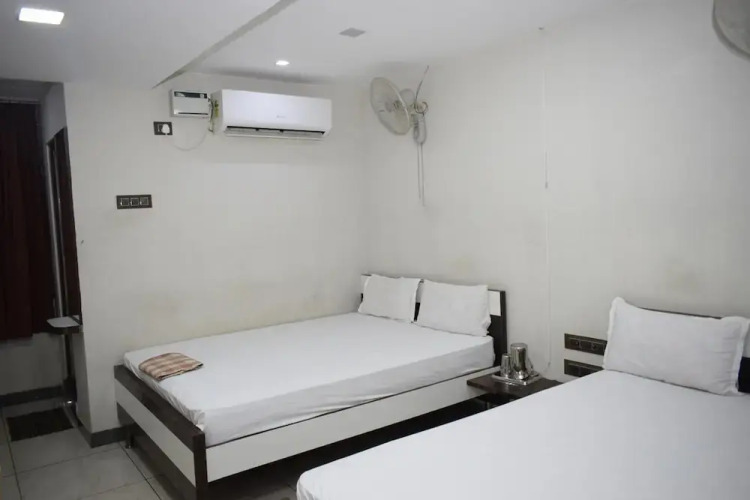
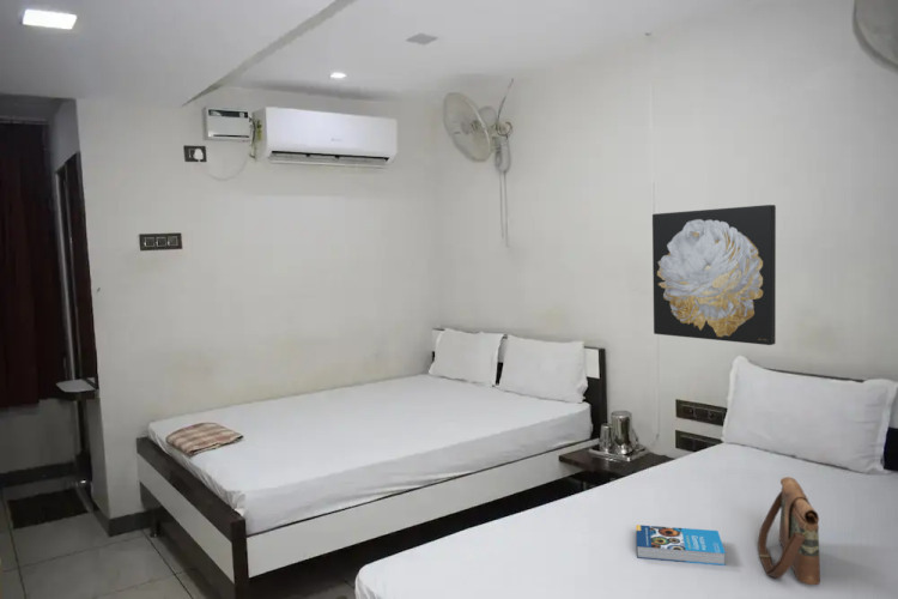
+ shoulder bag [757,476,821,586]
+ book [635,524,726,567]
+ wall art [651,204,777,346]
